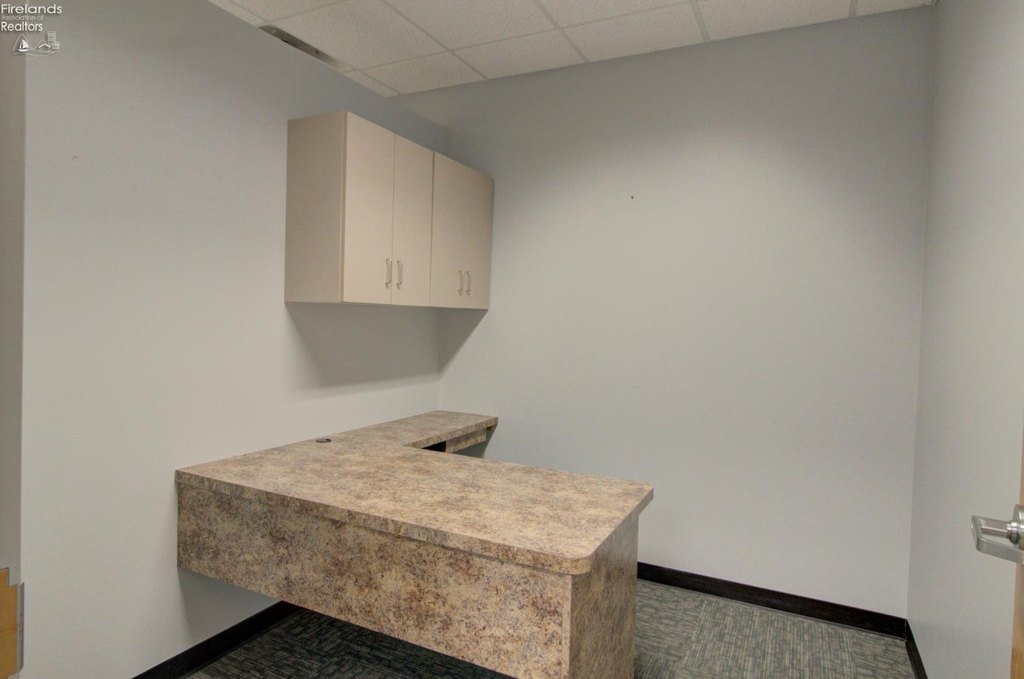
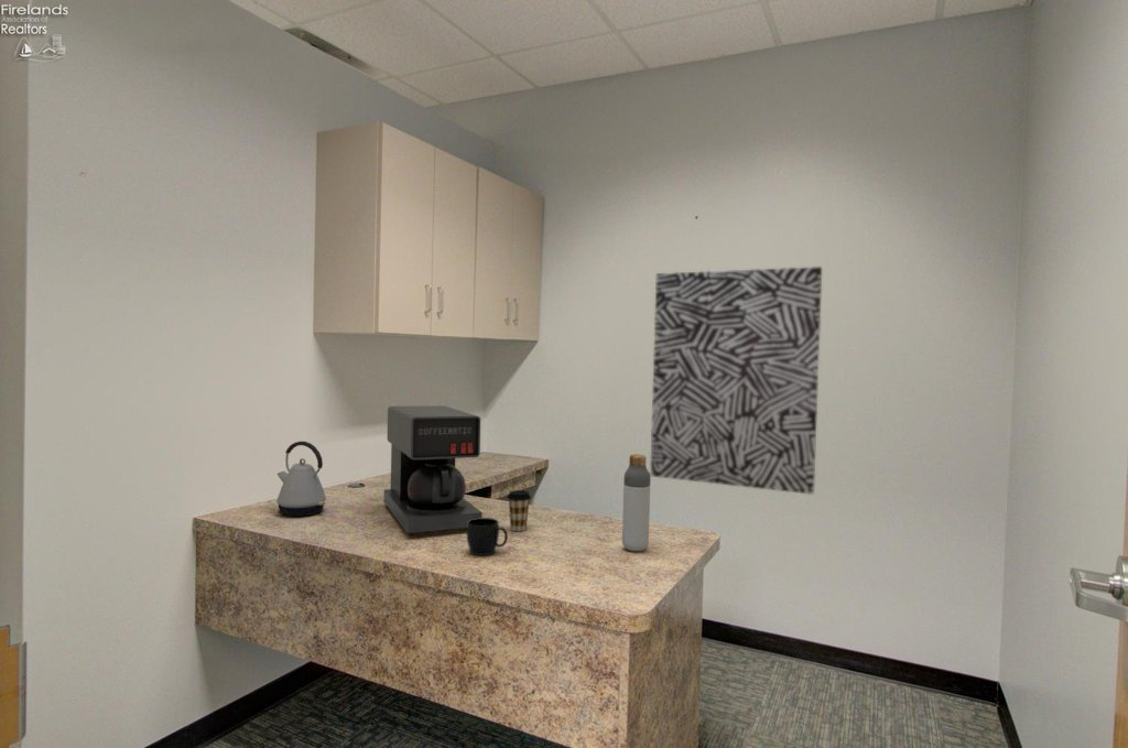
+ coffee cup [506,489,532,532]
+ mug [465,517,509,556]
+ wall art [649,265,823,496]
+ bottle [621,453,652,552]
+ kettle [275,441,327,518]
+ coffee maker [382,404,484,536]
